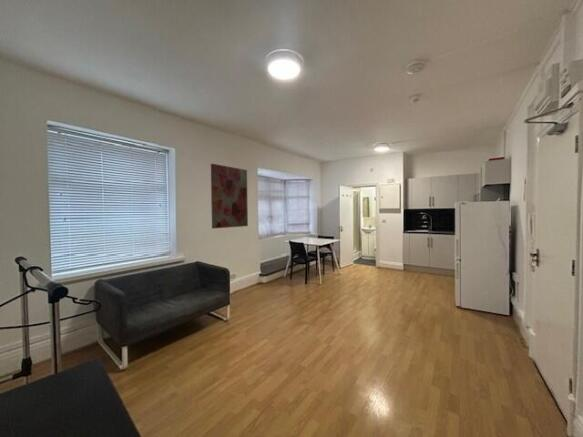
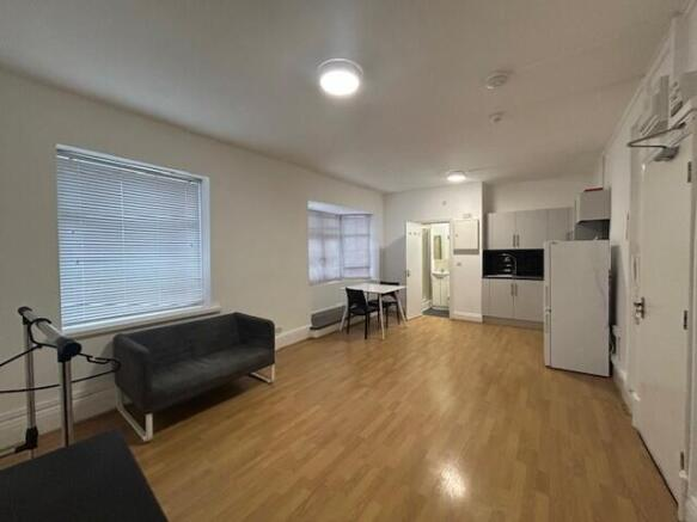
- wall art [210,163,249,229]
